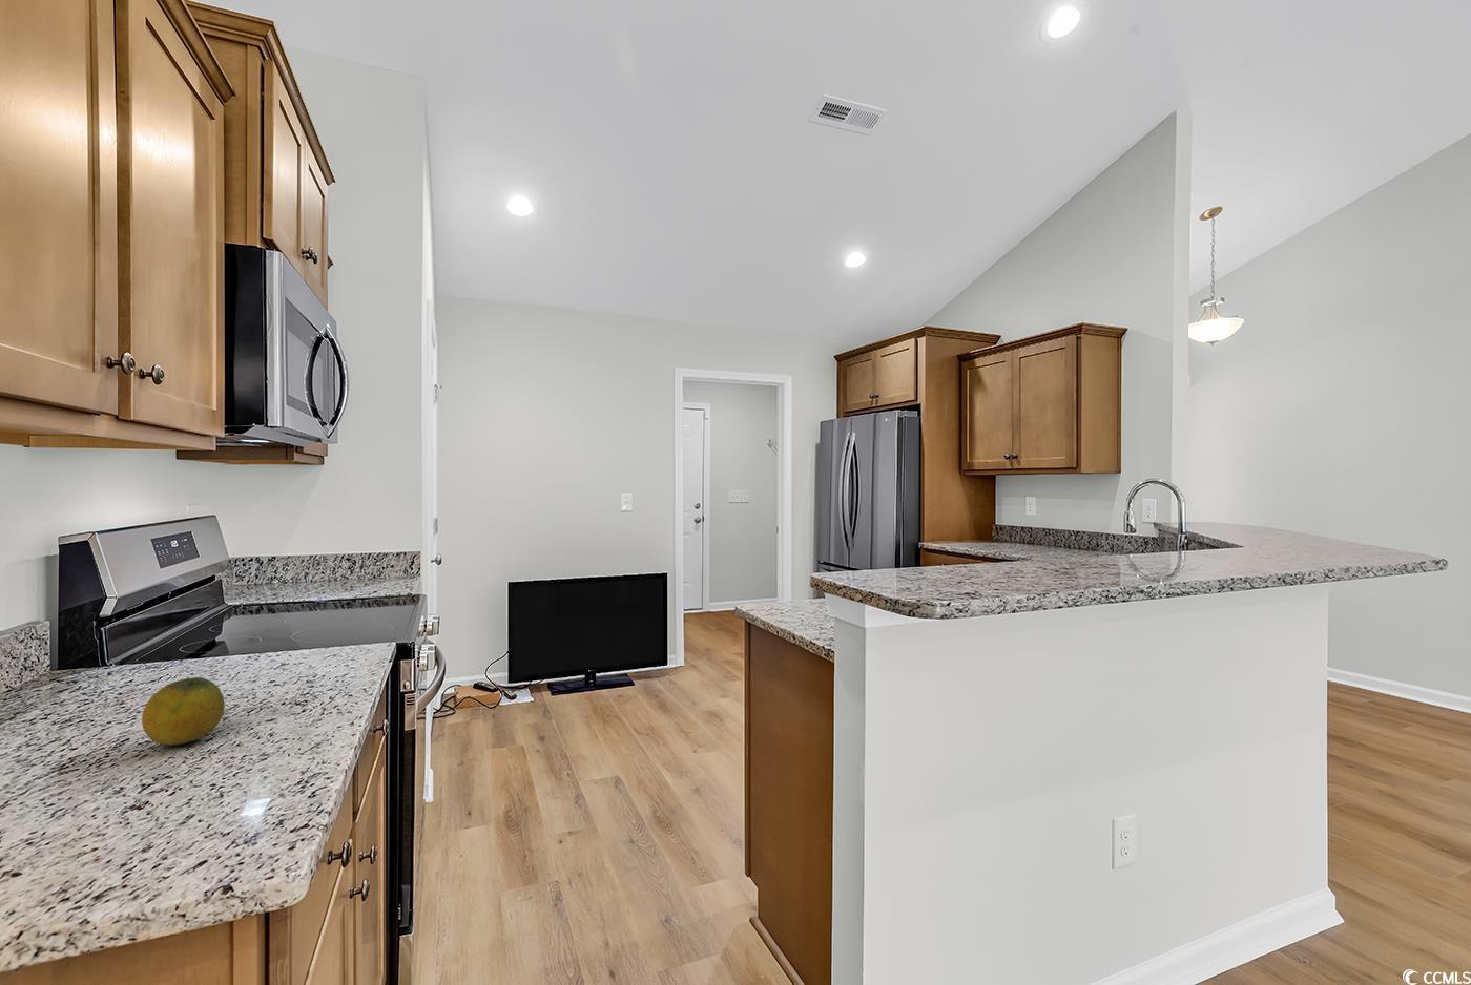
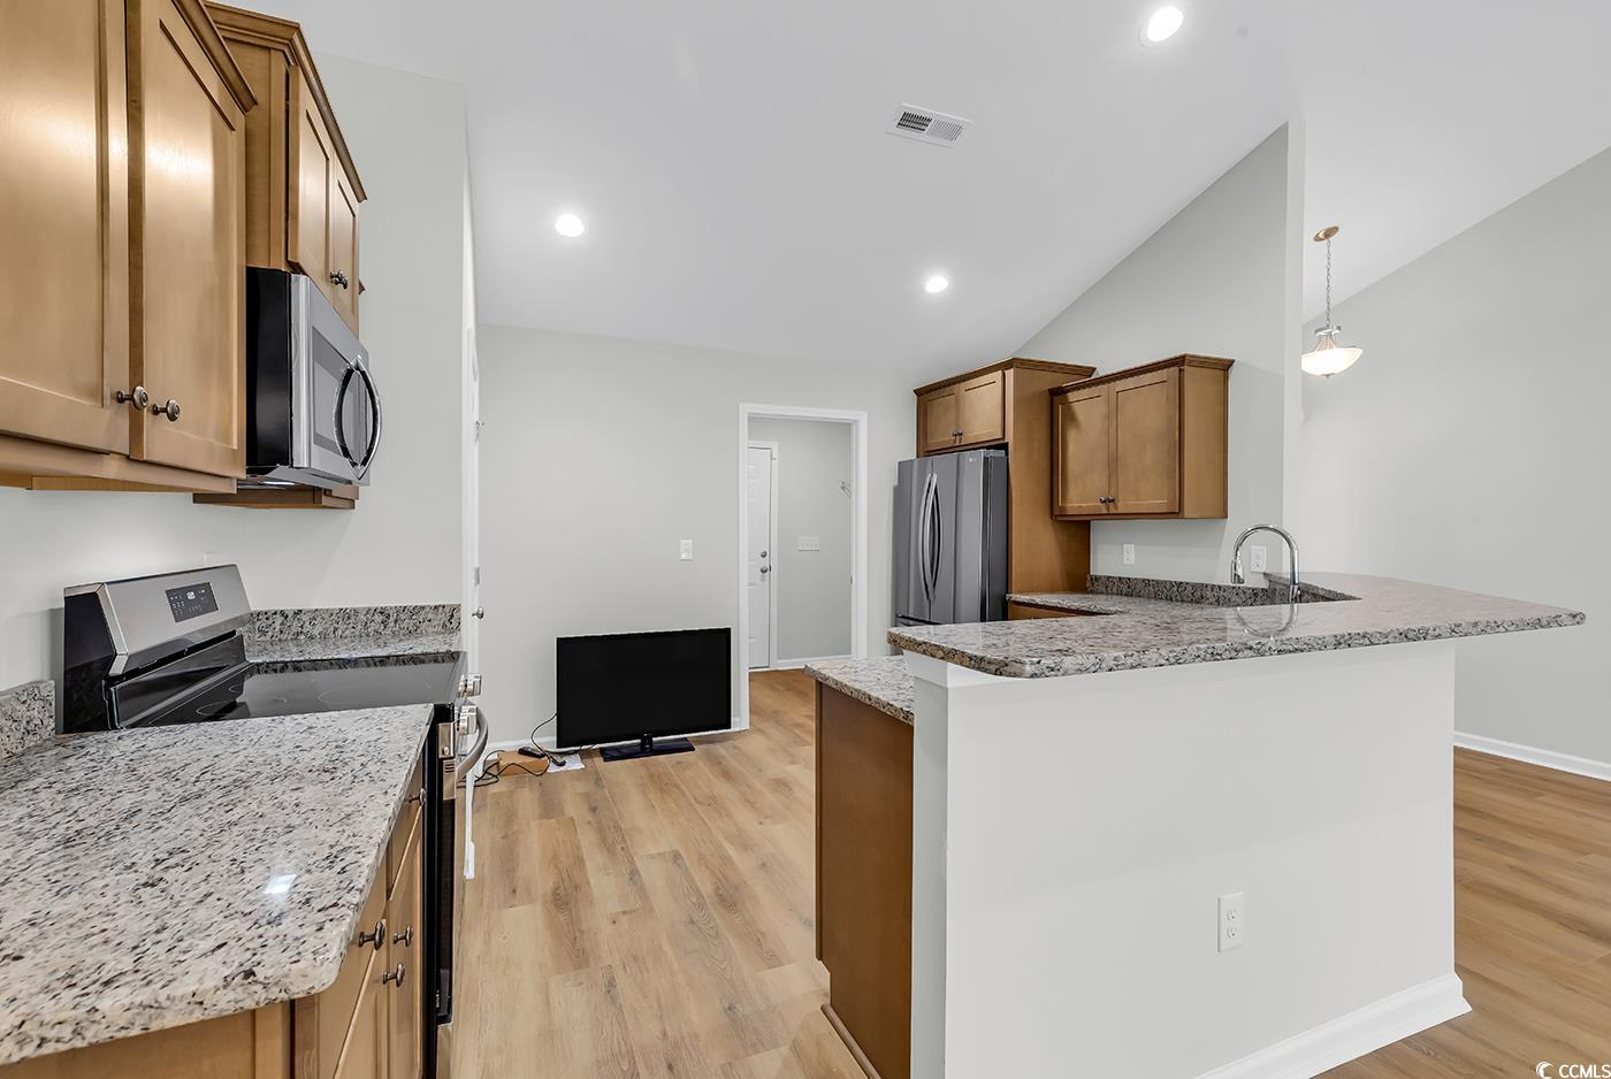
- fruit [141,676,225,745]
